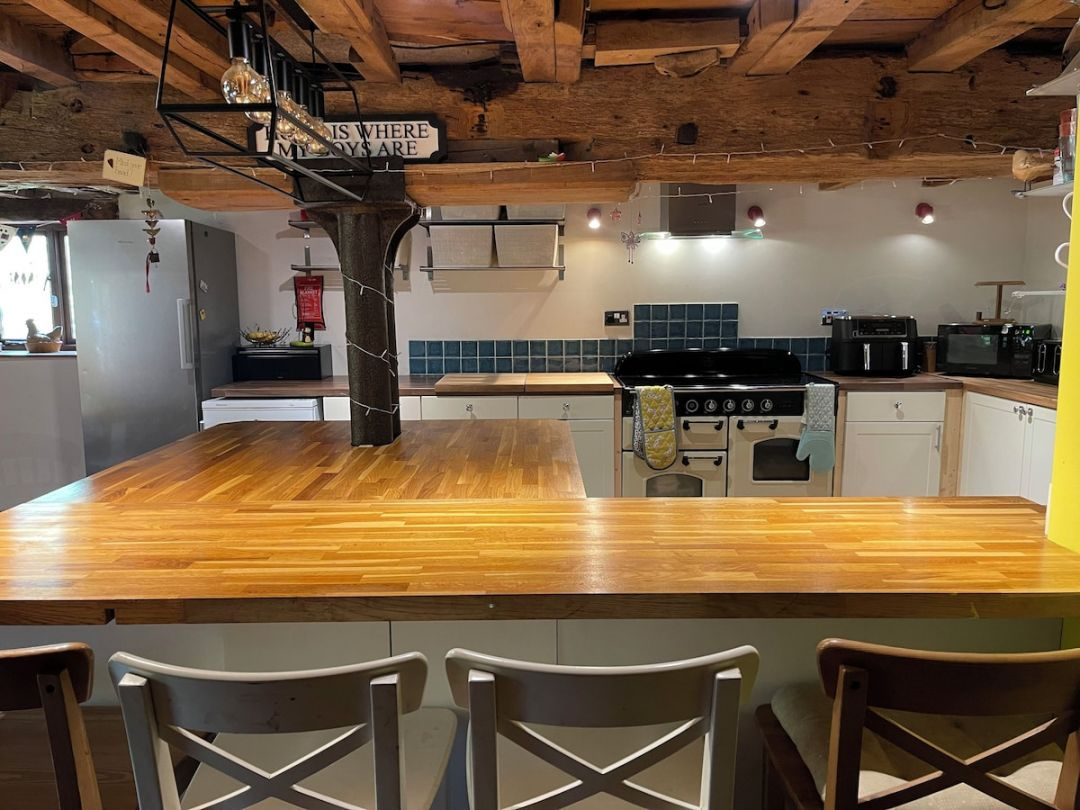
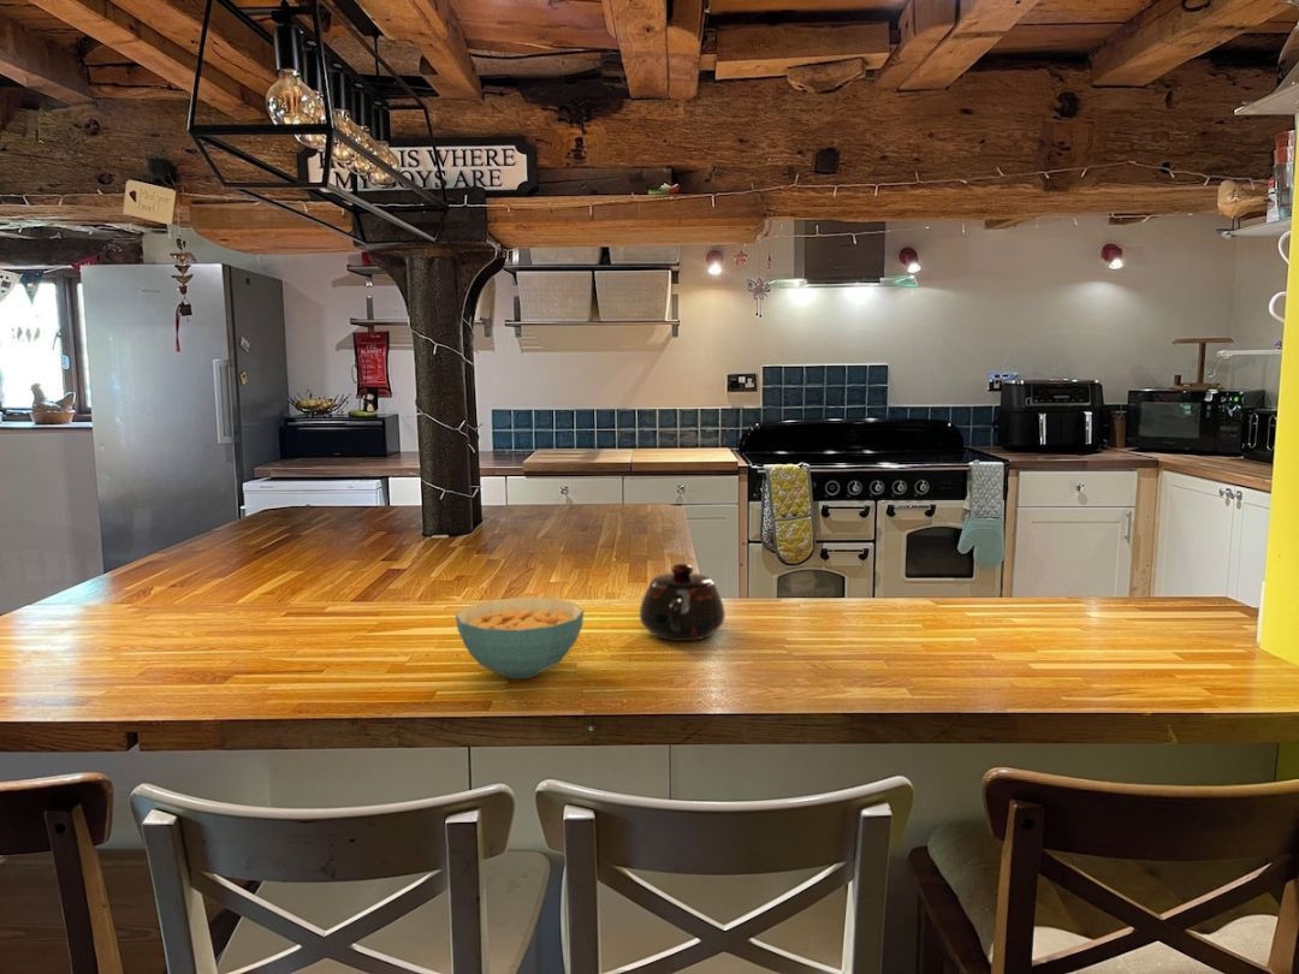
+ teapot [639,562,726,642]
+ cereal bowl [455,596,585,679]
